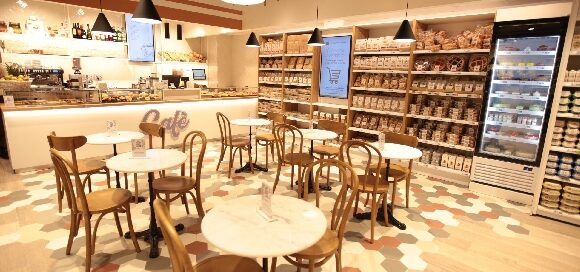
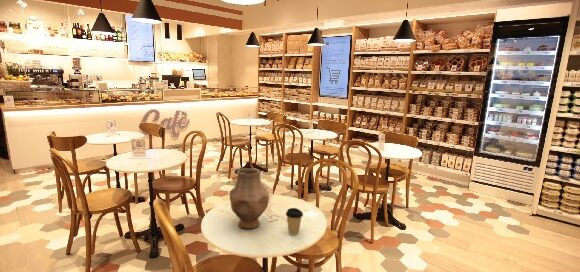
+ coffee cup [285,207,304,236]
+ vase [228,167,270,230]
